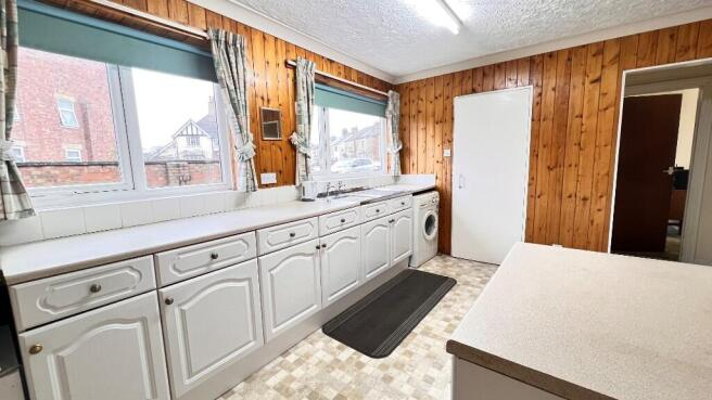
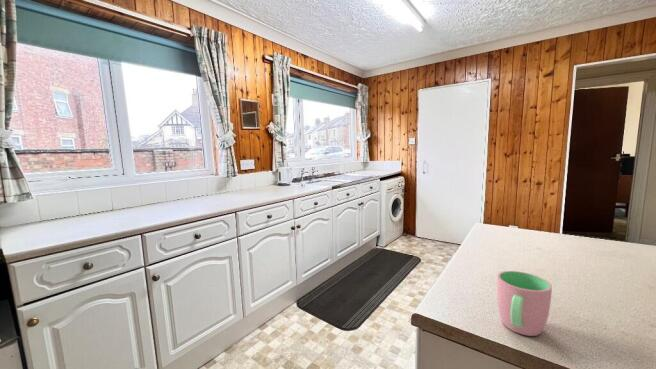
+ cup [496,270,553,337]
